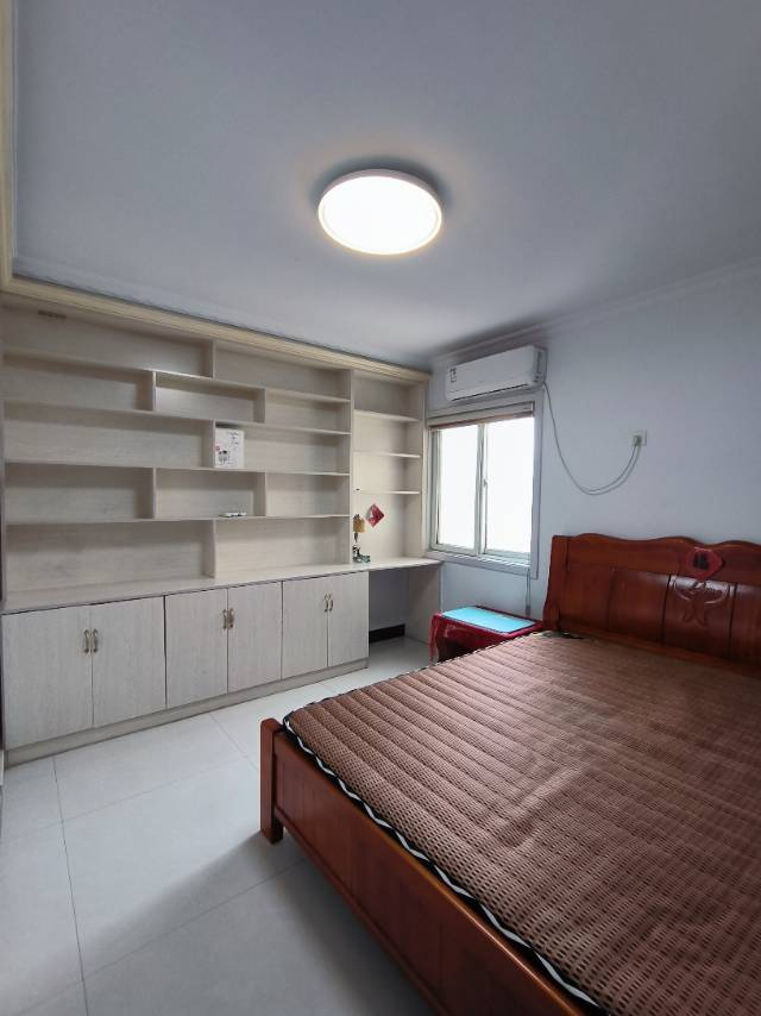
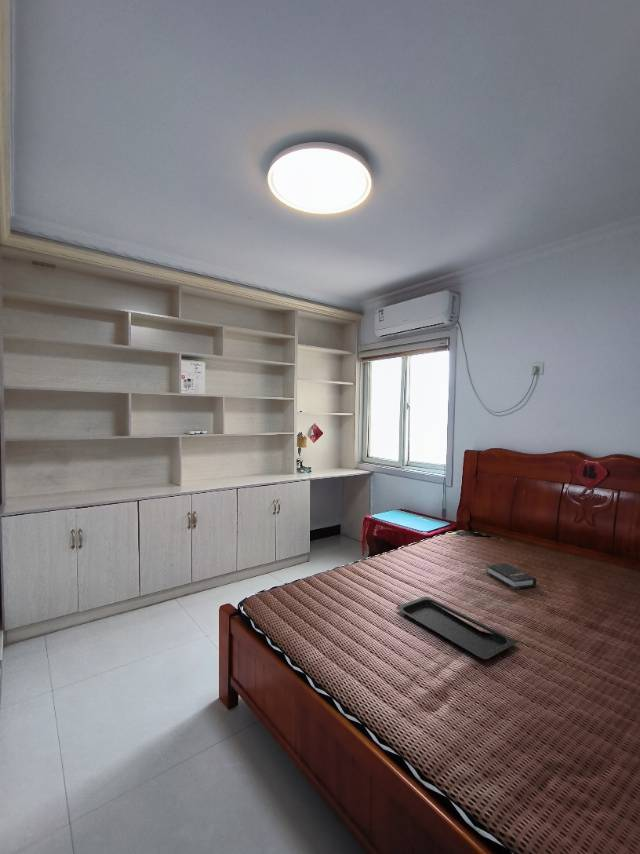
+ serving tray [395,596,518,660]
+ hardback book [486,562,537,591]
